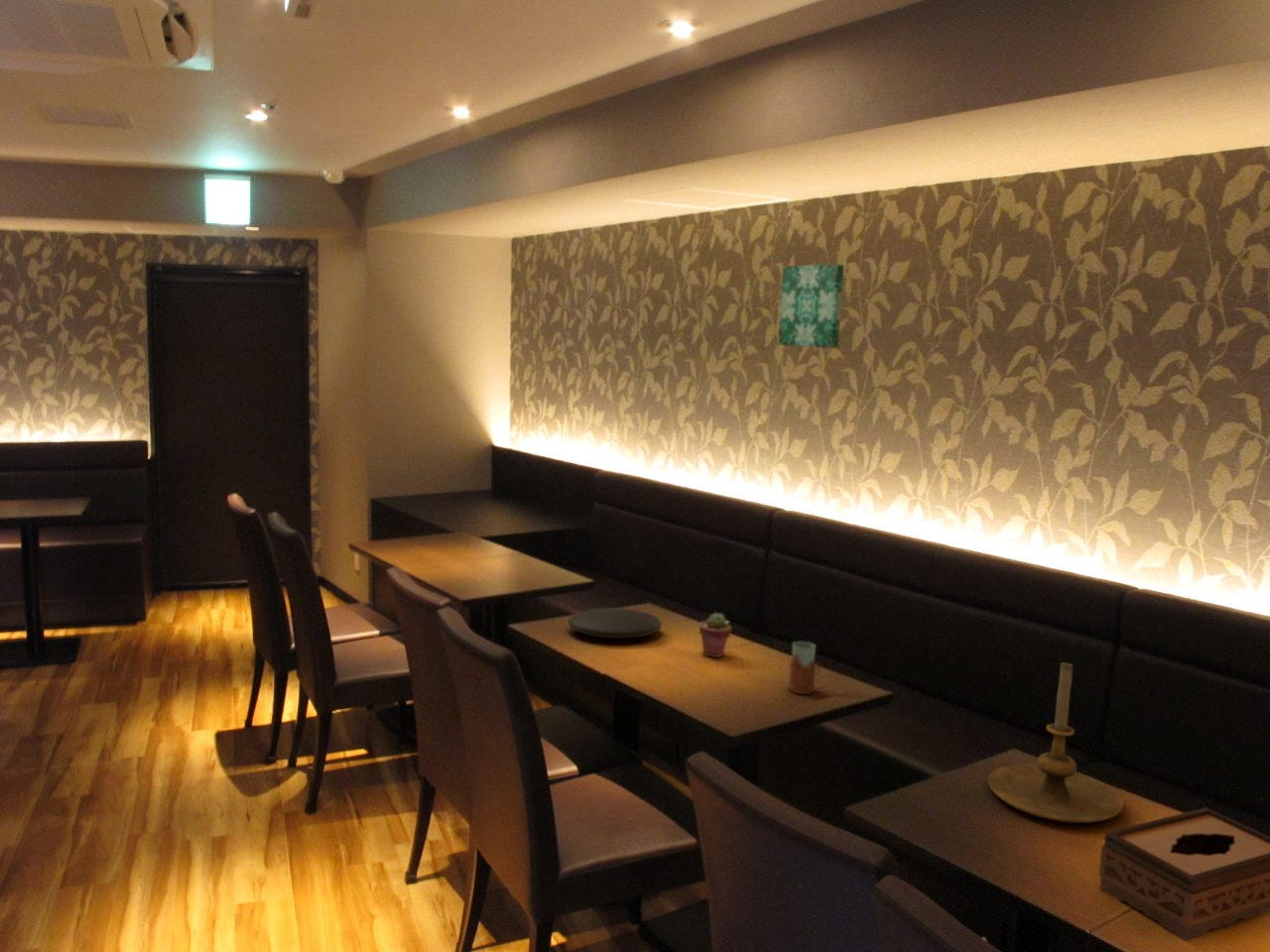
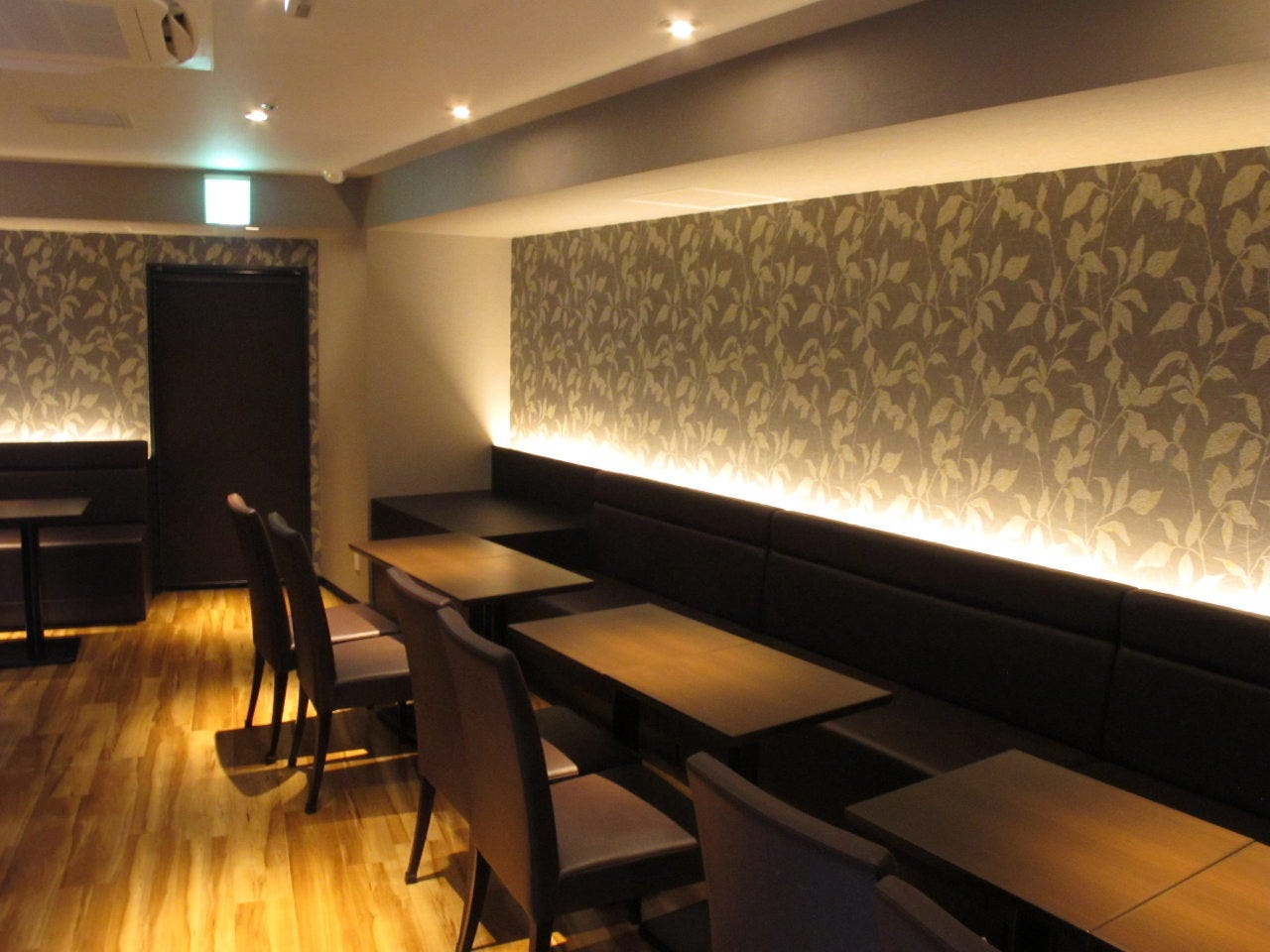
- wall art [778,264,844,349]
- potted succulent [699,612,732,658]
- drinking glass [787,641,821,695]
- plate [567,607,663,640]
- tissue box [1097,806,1270,942]
- candle holder [987,661,1124,824]
